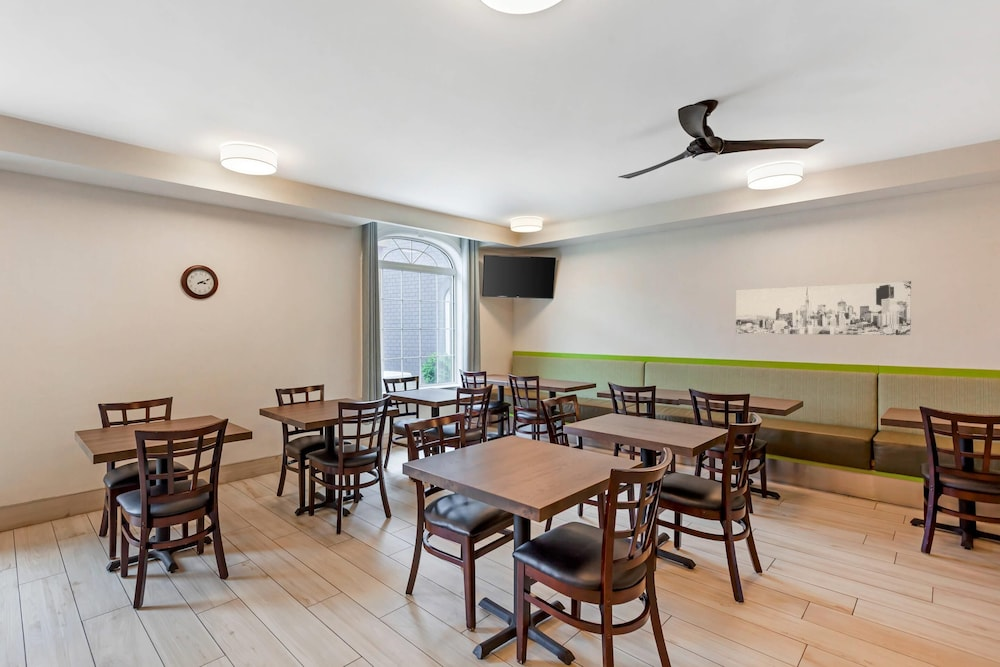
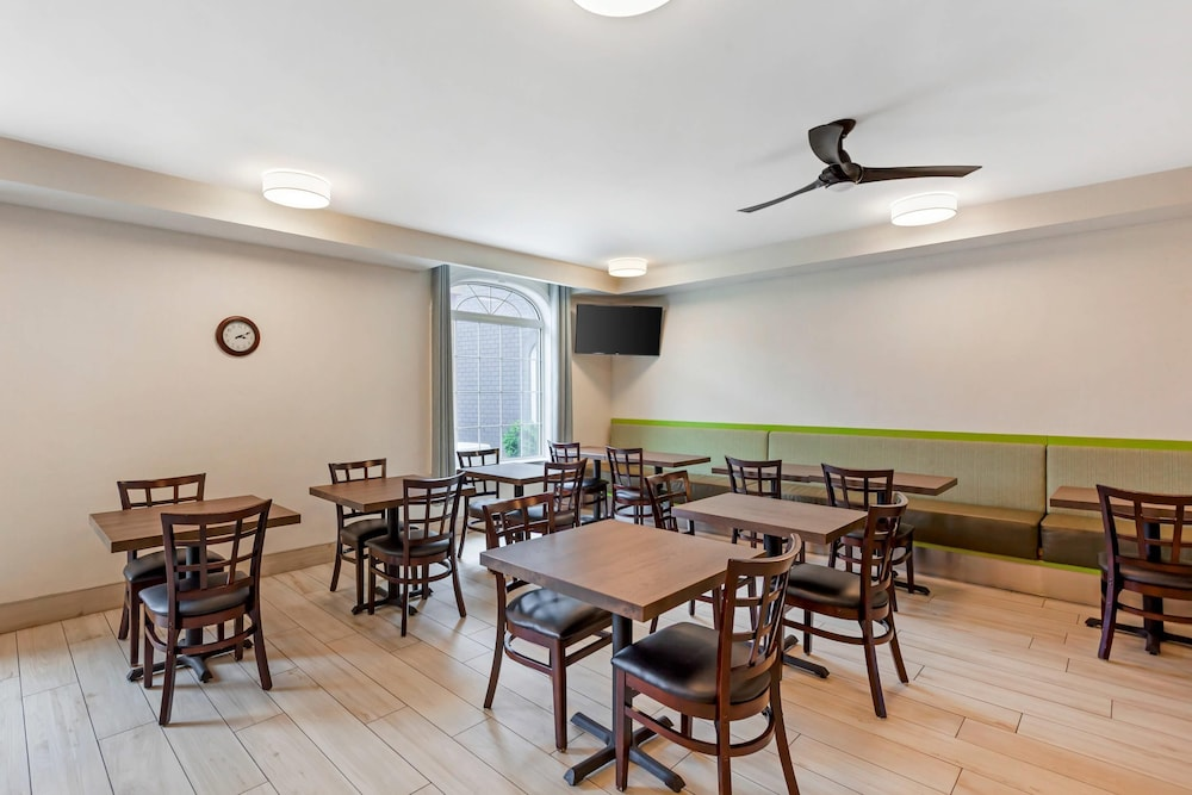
- wall art [735,280,912,336]
